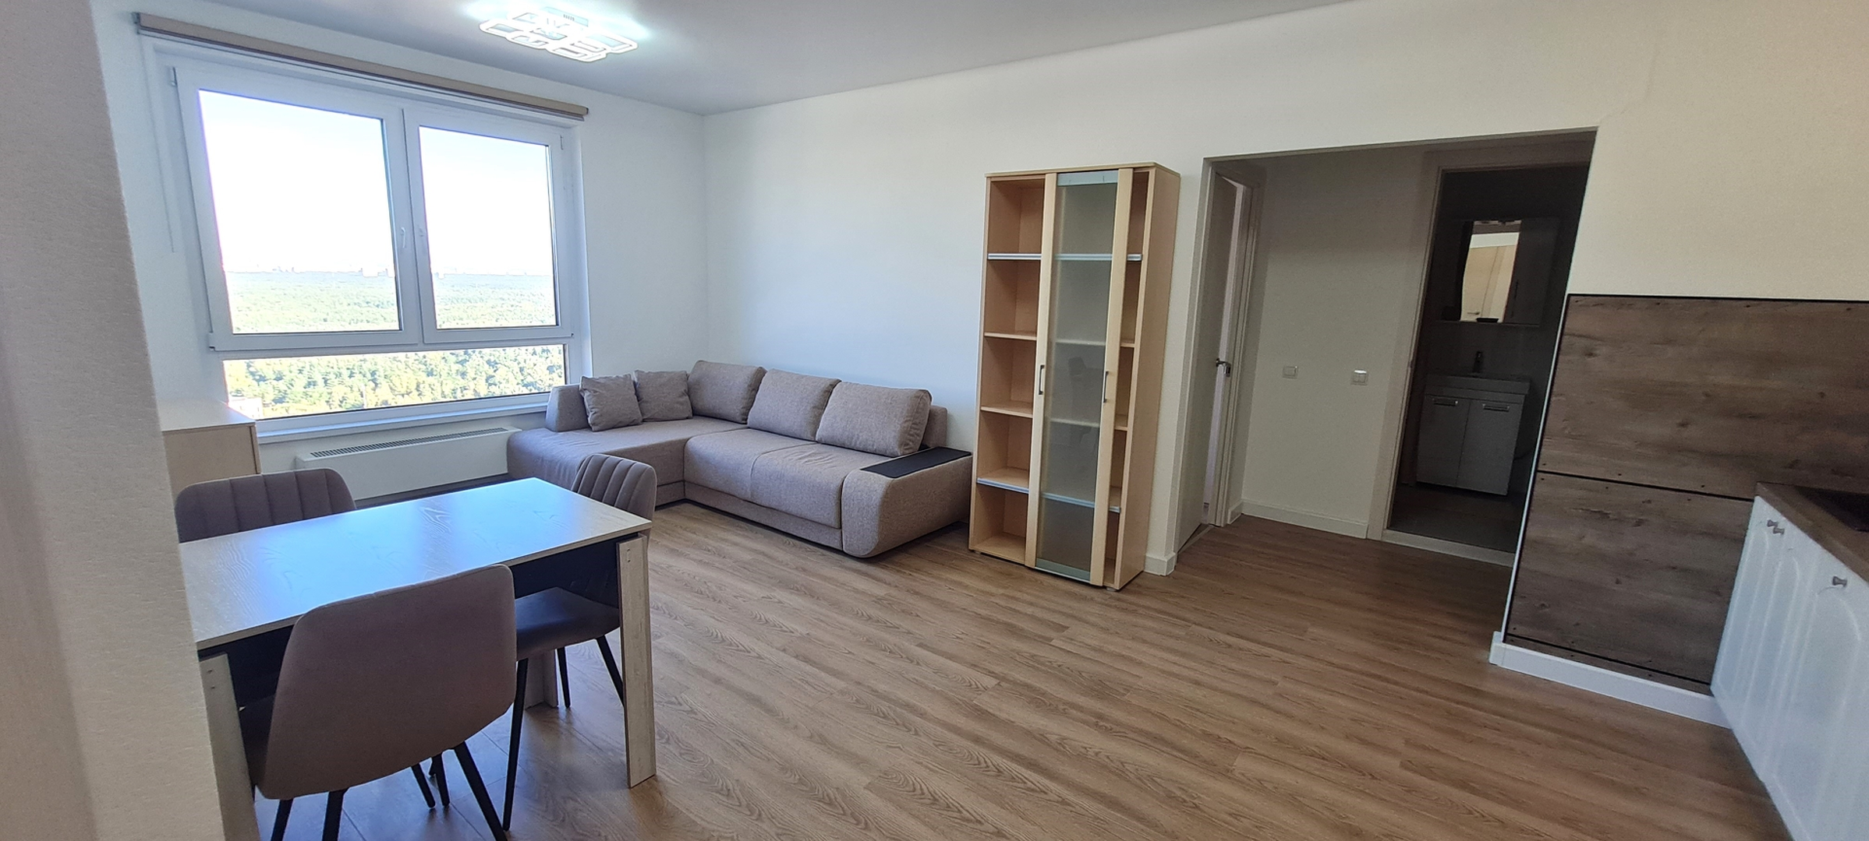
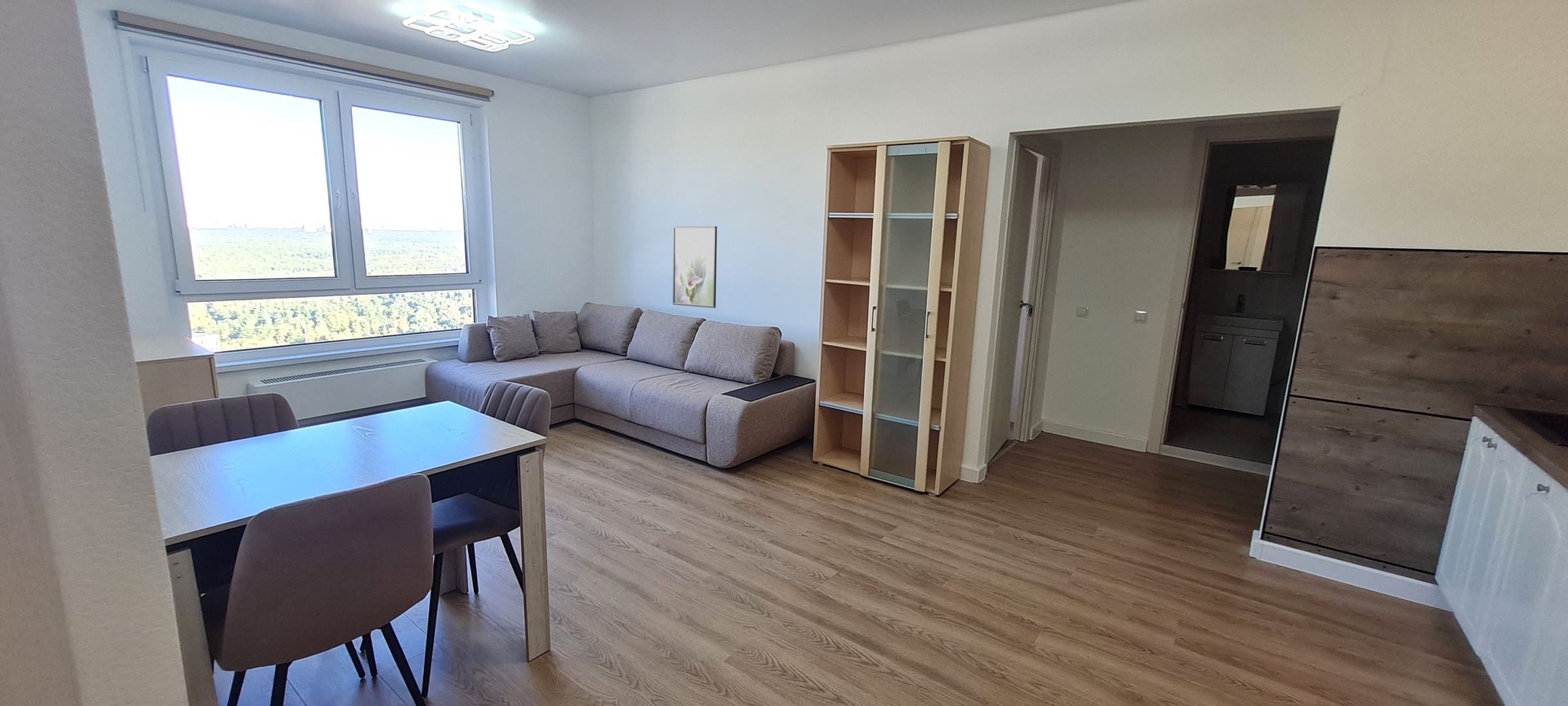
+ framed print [672,226,718,309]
